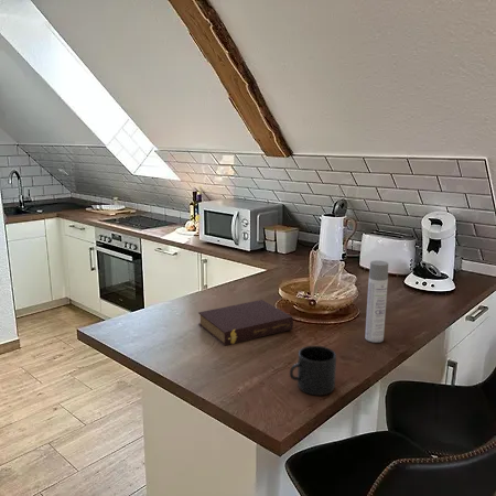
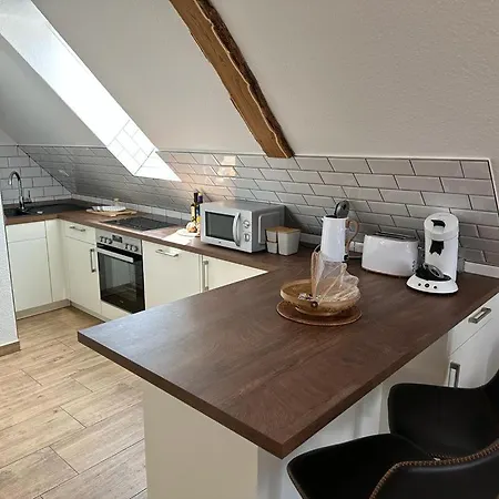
- mug [289,345,337,397]
- spray bottle [364,260,389,344]
- book [197,299,294,346]
